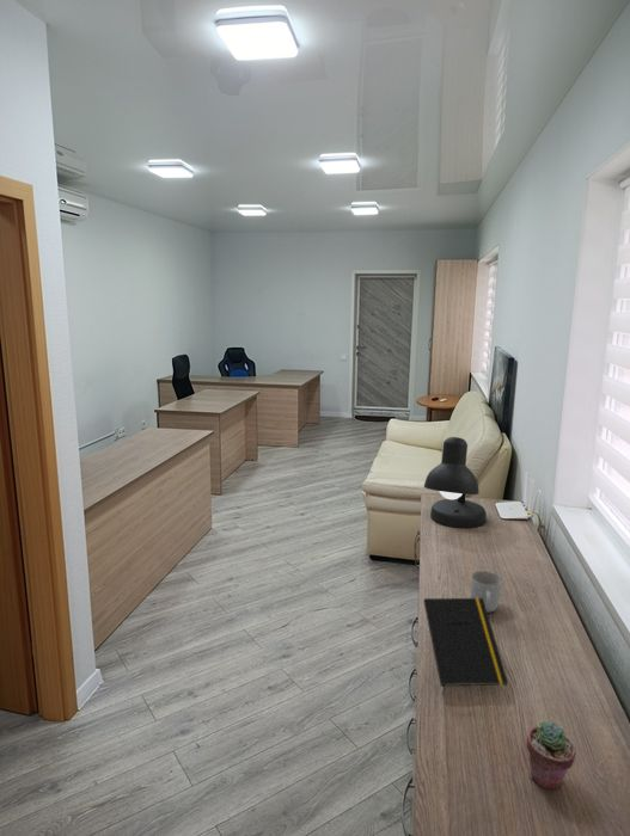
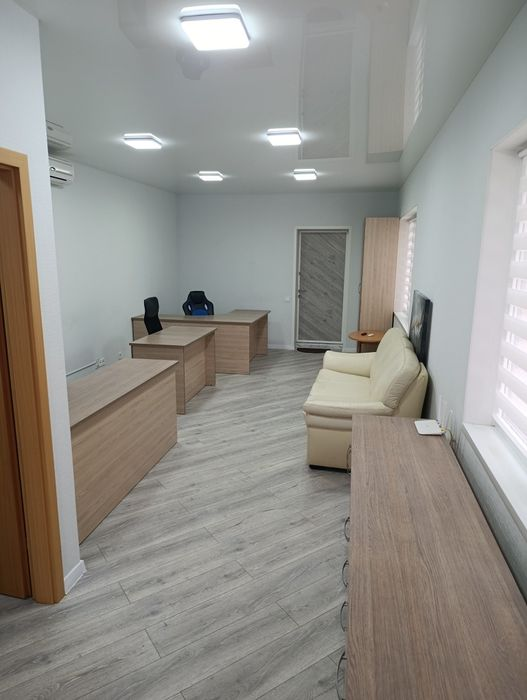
- notepad [422,597,509,696]
- potted succulent [525,720,577,791]
- mug [470,570,502,614]
- desk lamp [423,436,488,529]
